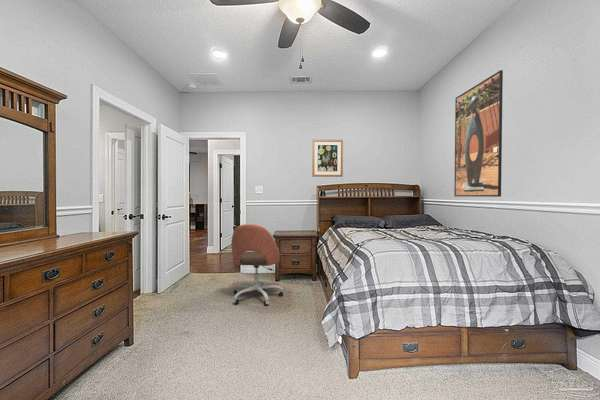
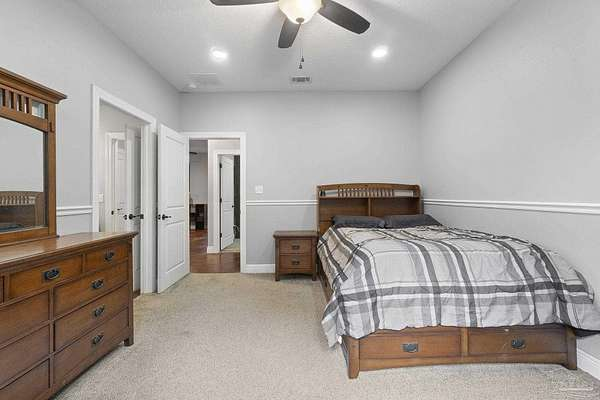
- wall art [311,139,344,178]
- office chair [230,223,285,306]
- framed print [453,69,504,198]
